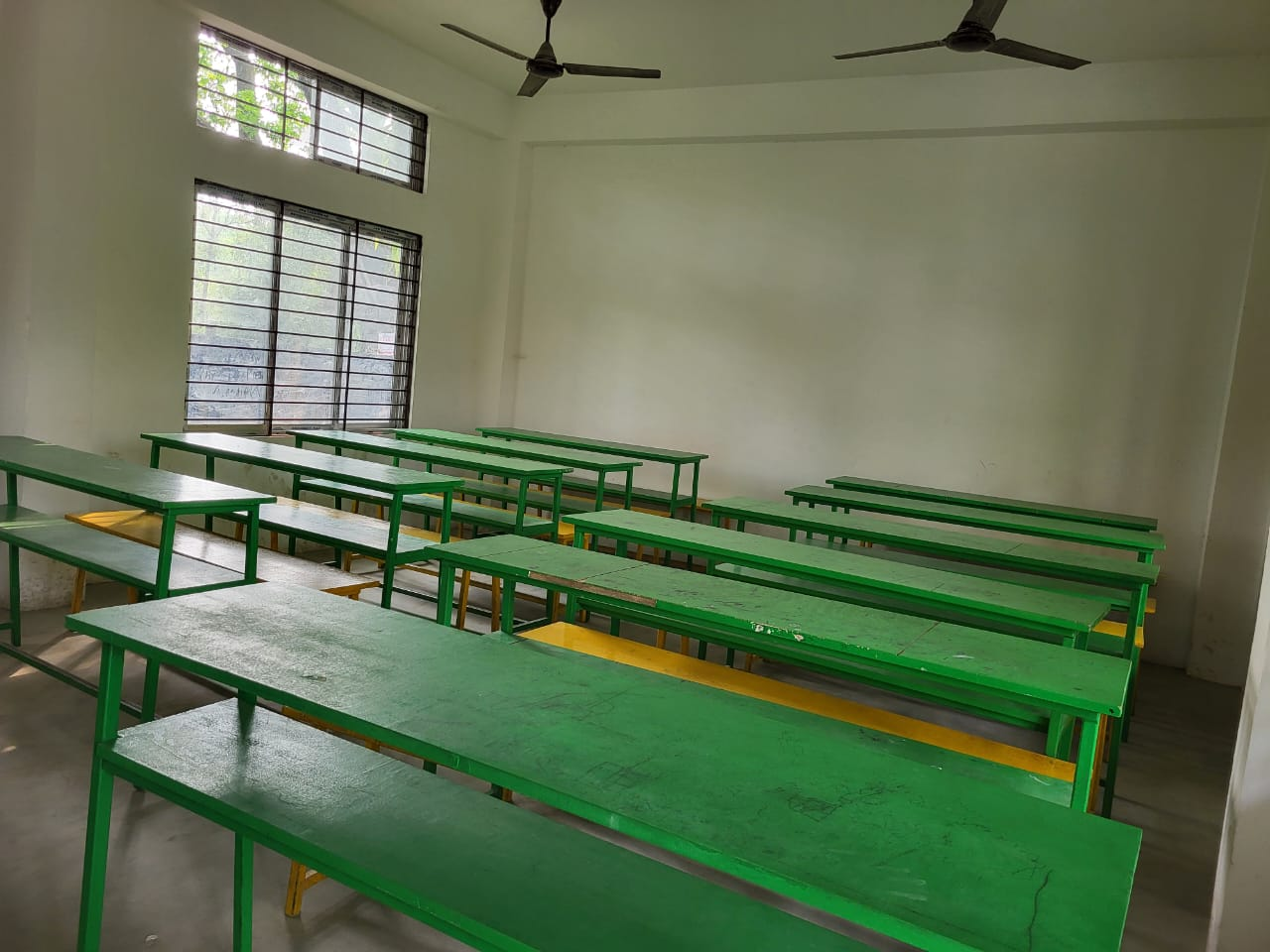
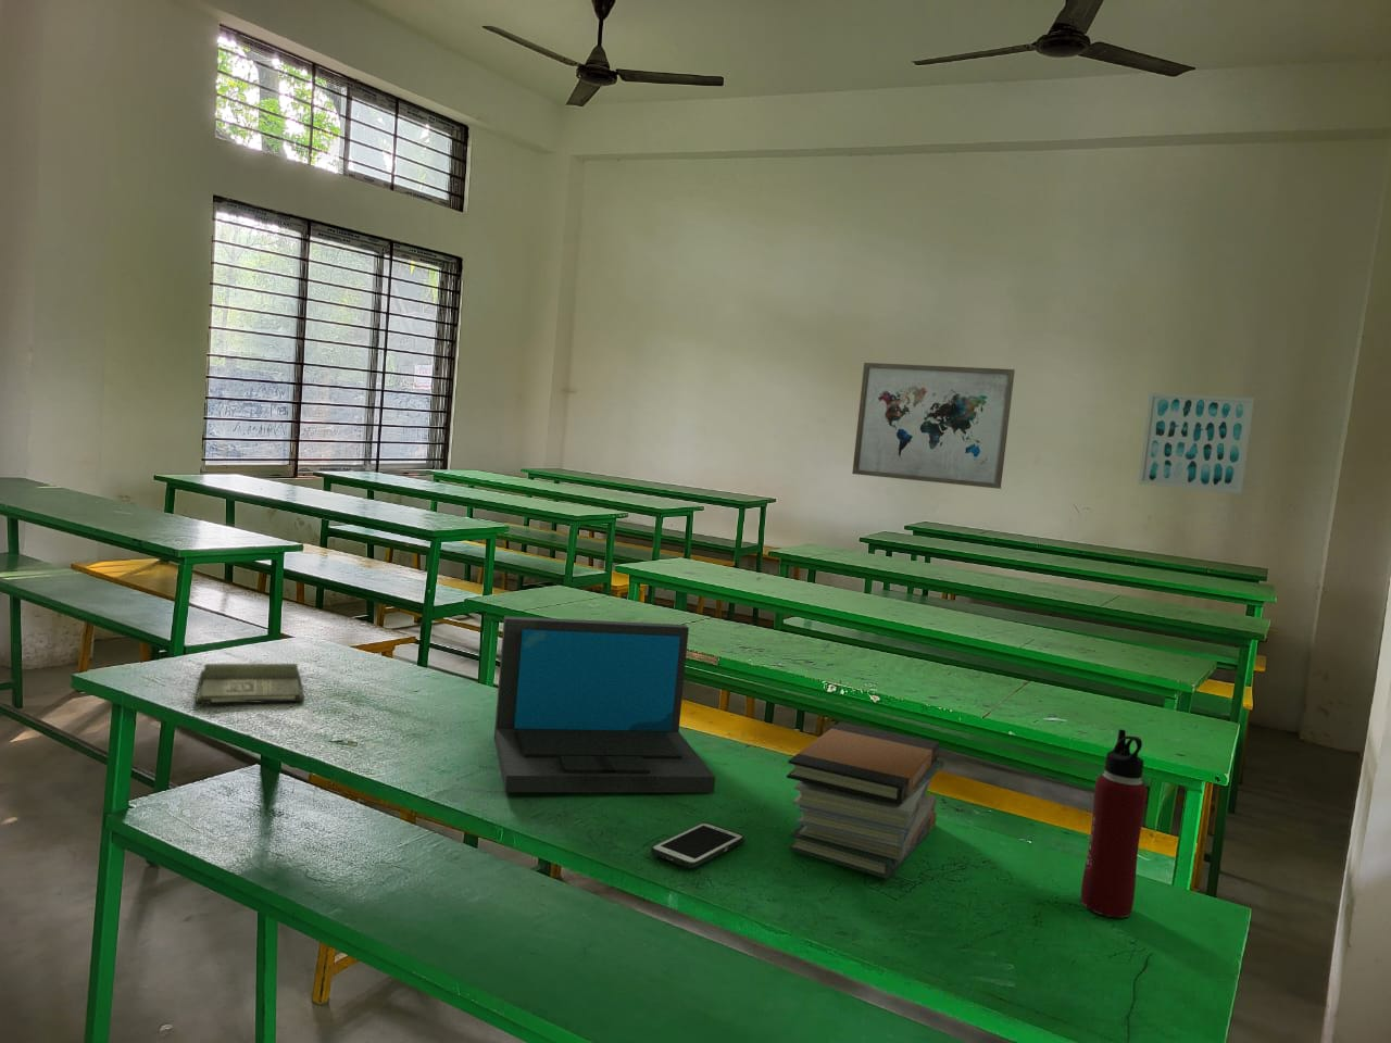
+ wall art [1137,391,1255,494]
+ water bottle [1080,729,1149,918]
+ book stack [785,720,945,880]
+ hardback book [195,663,307,704]
+ laptop [493,615,716,793]
+ cell phone [649,822,746,869]
+ wall art [851,362,1016,490]
